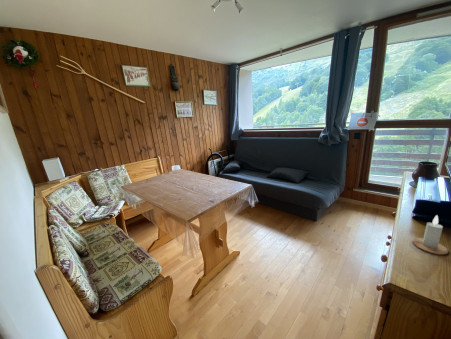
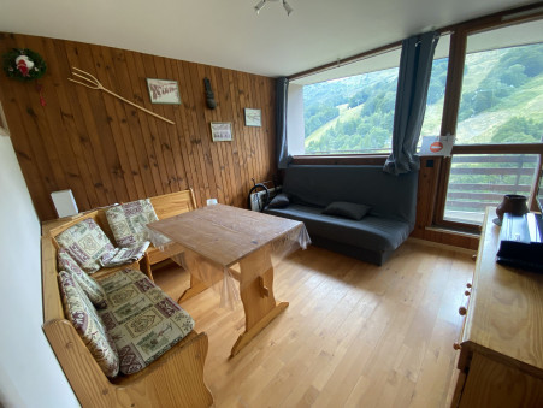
- candle [412,214,449,255]
